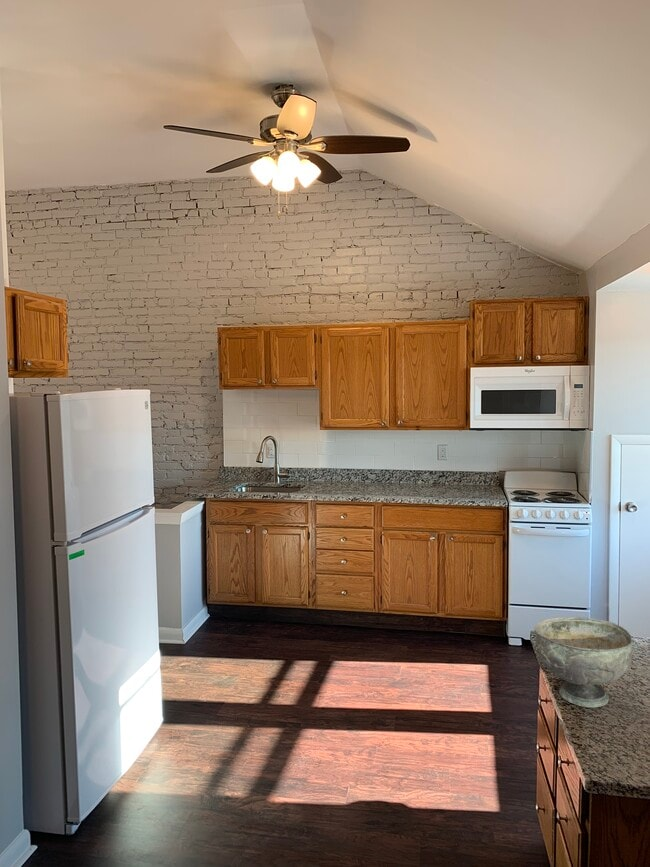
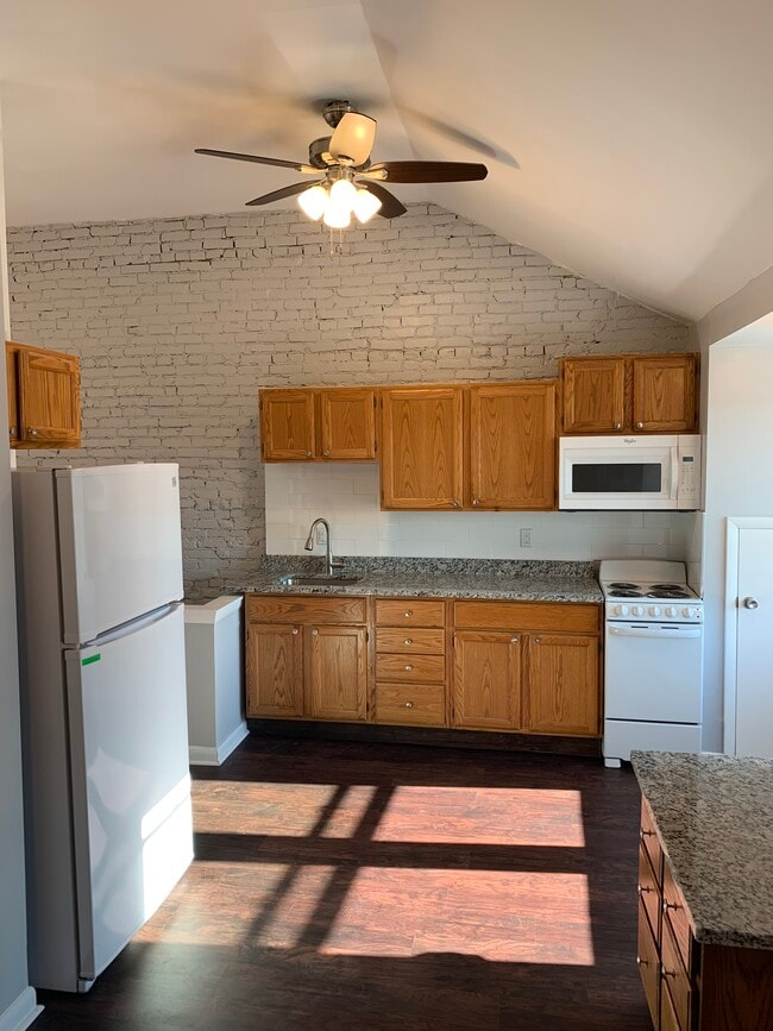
- decorative bowl [534,616,634,708]
